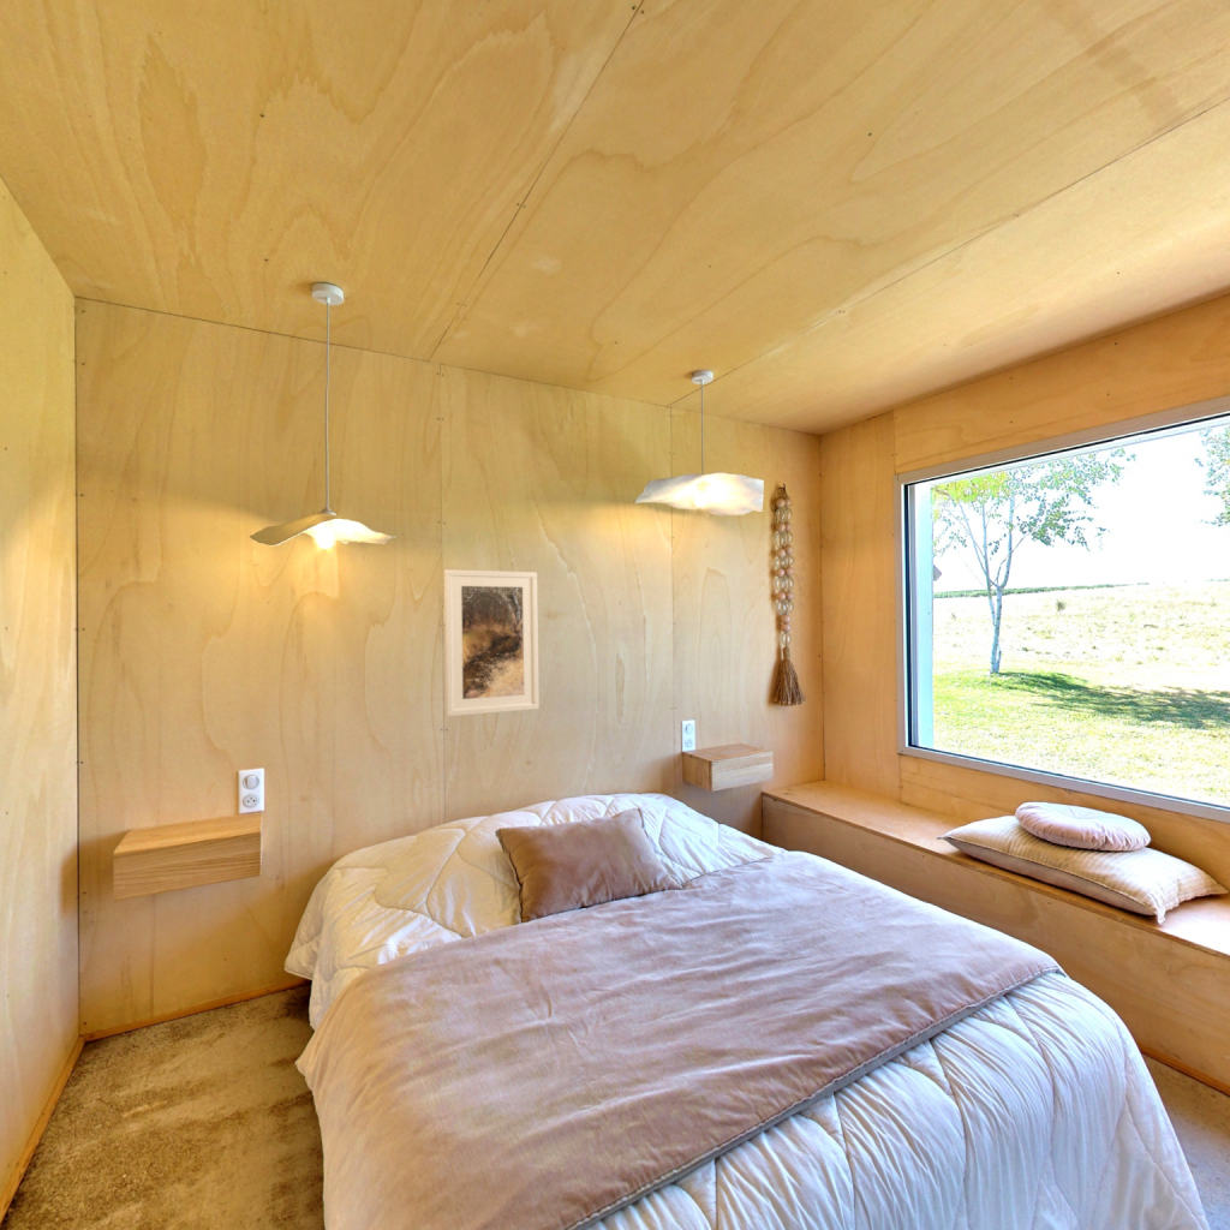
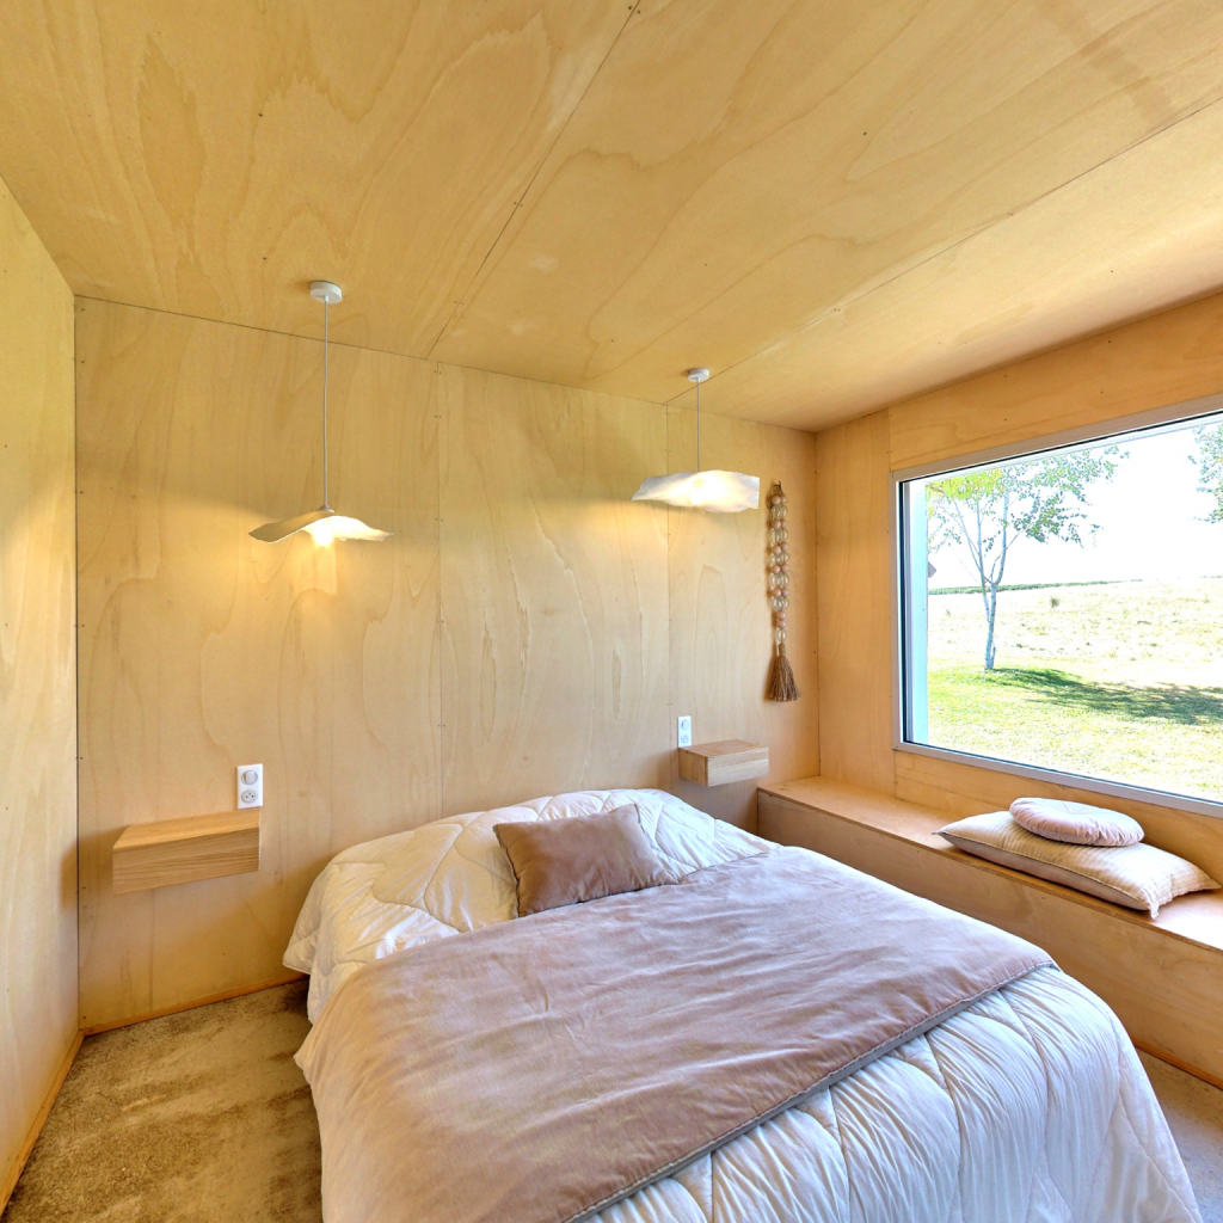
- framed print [443,568,541,717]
